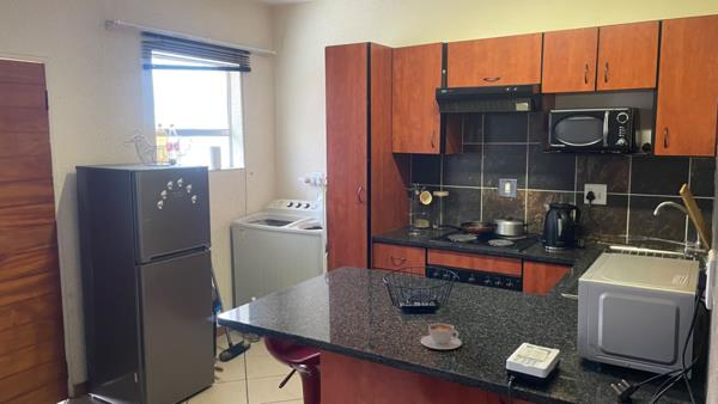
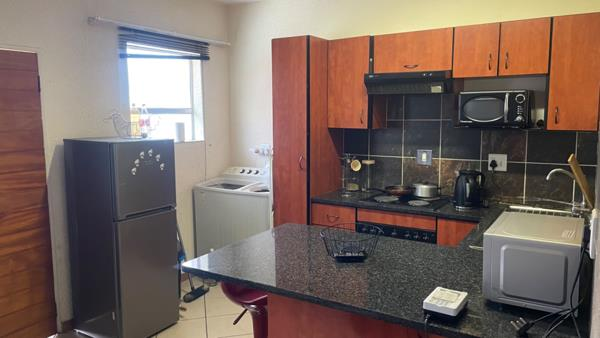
- coffee cup [419,322,463,350]
